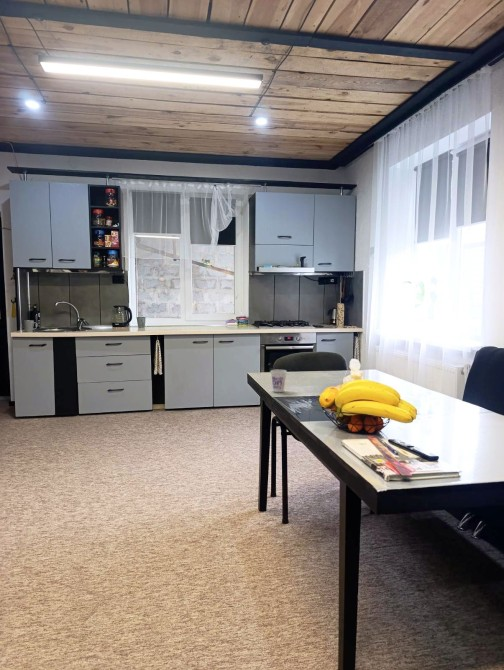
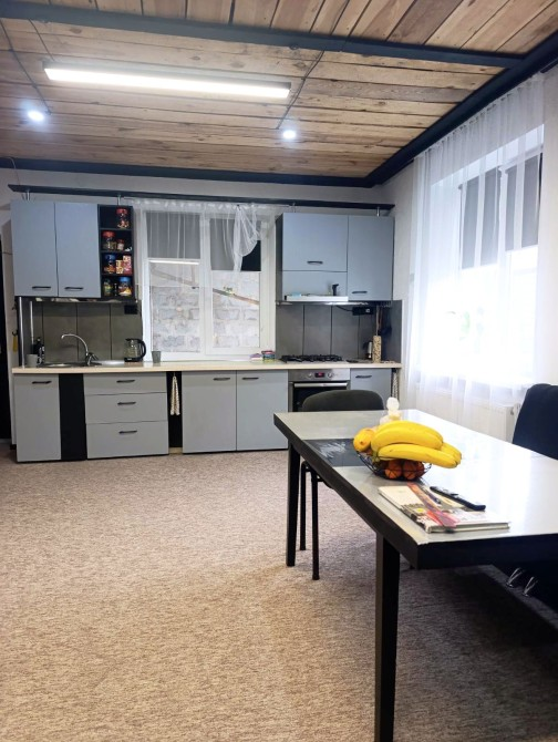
- cup [270,369,288,393]
